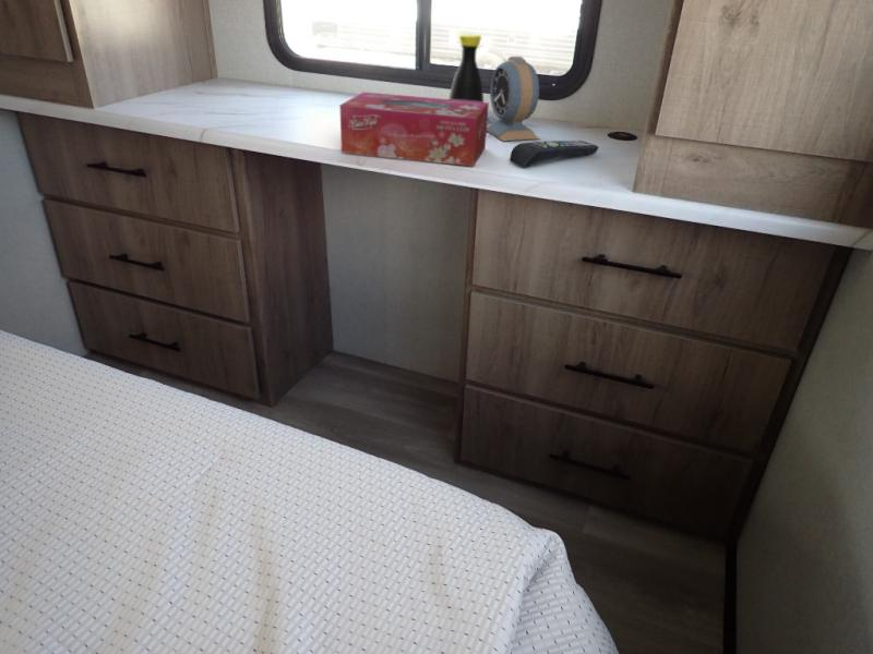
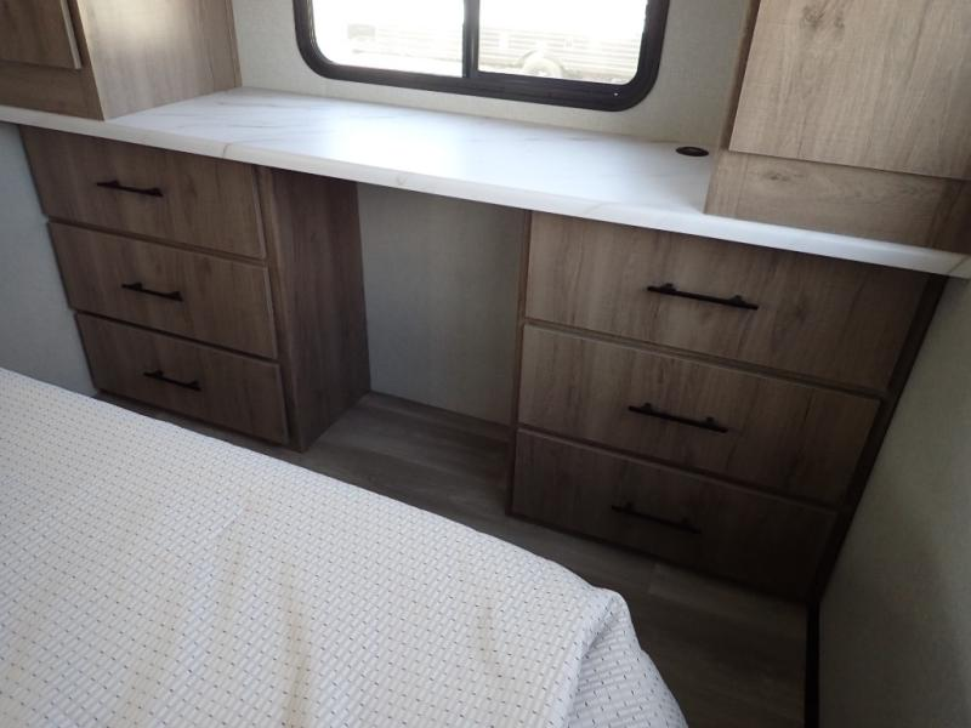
- alarm clock [487,56,541,142]
- bottle [449,33,485,102]
- remote control [509,140,599,168]
- tissue box [338,90,490,168]
